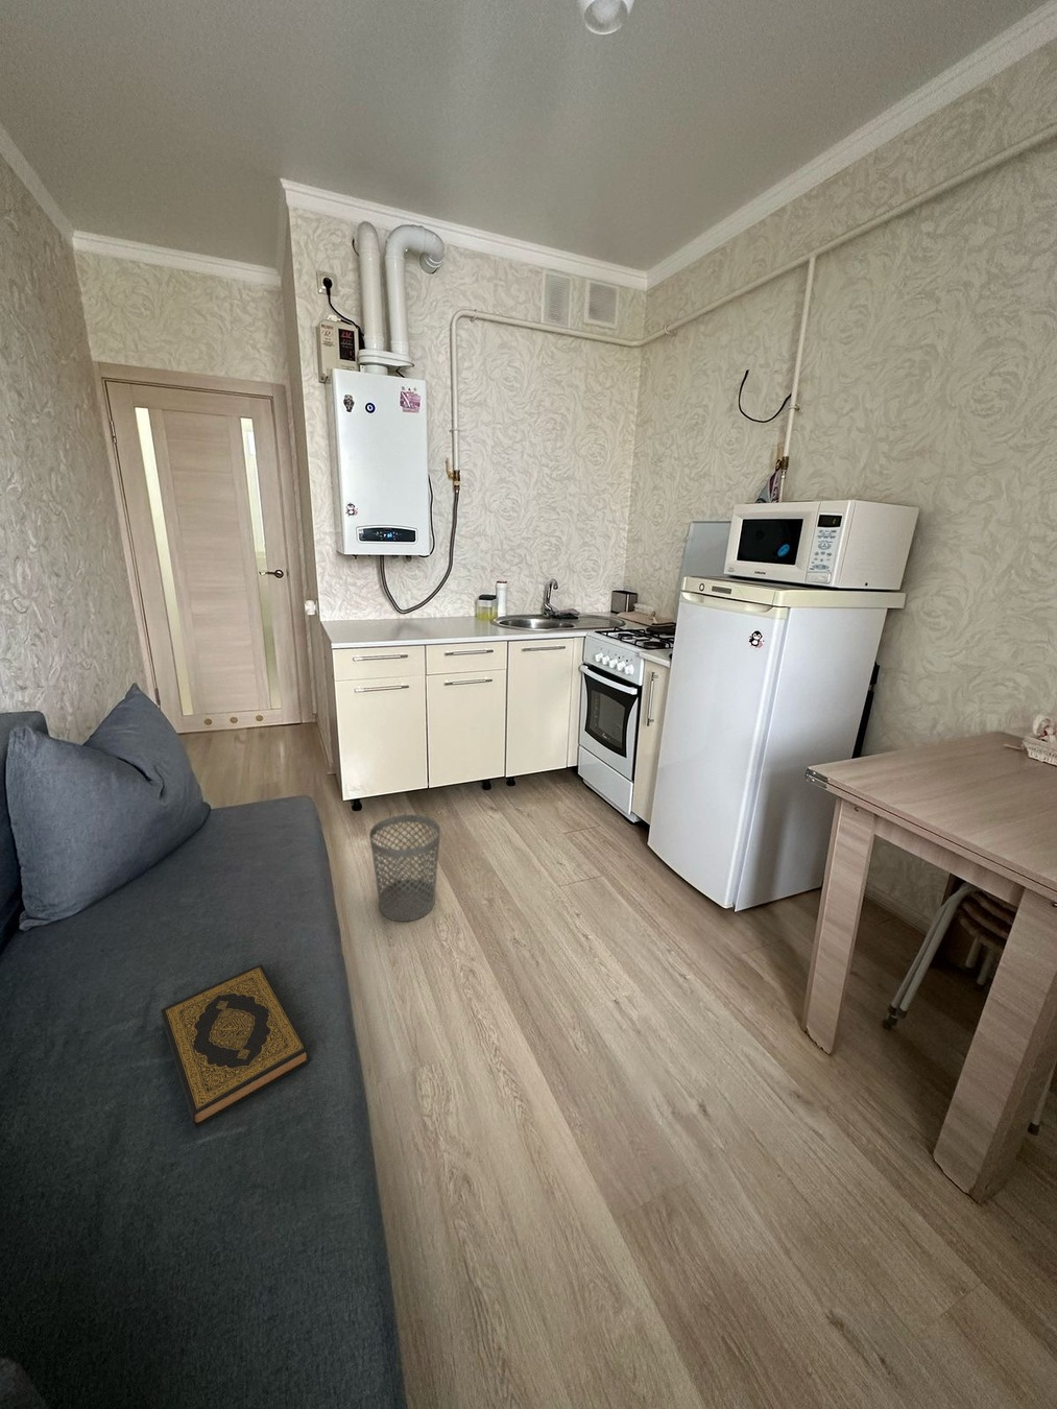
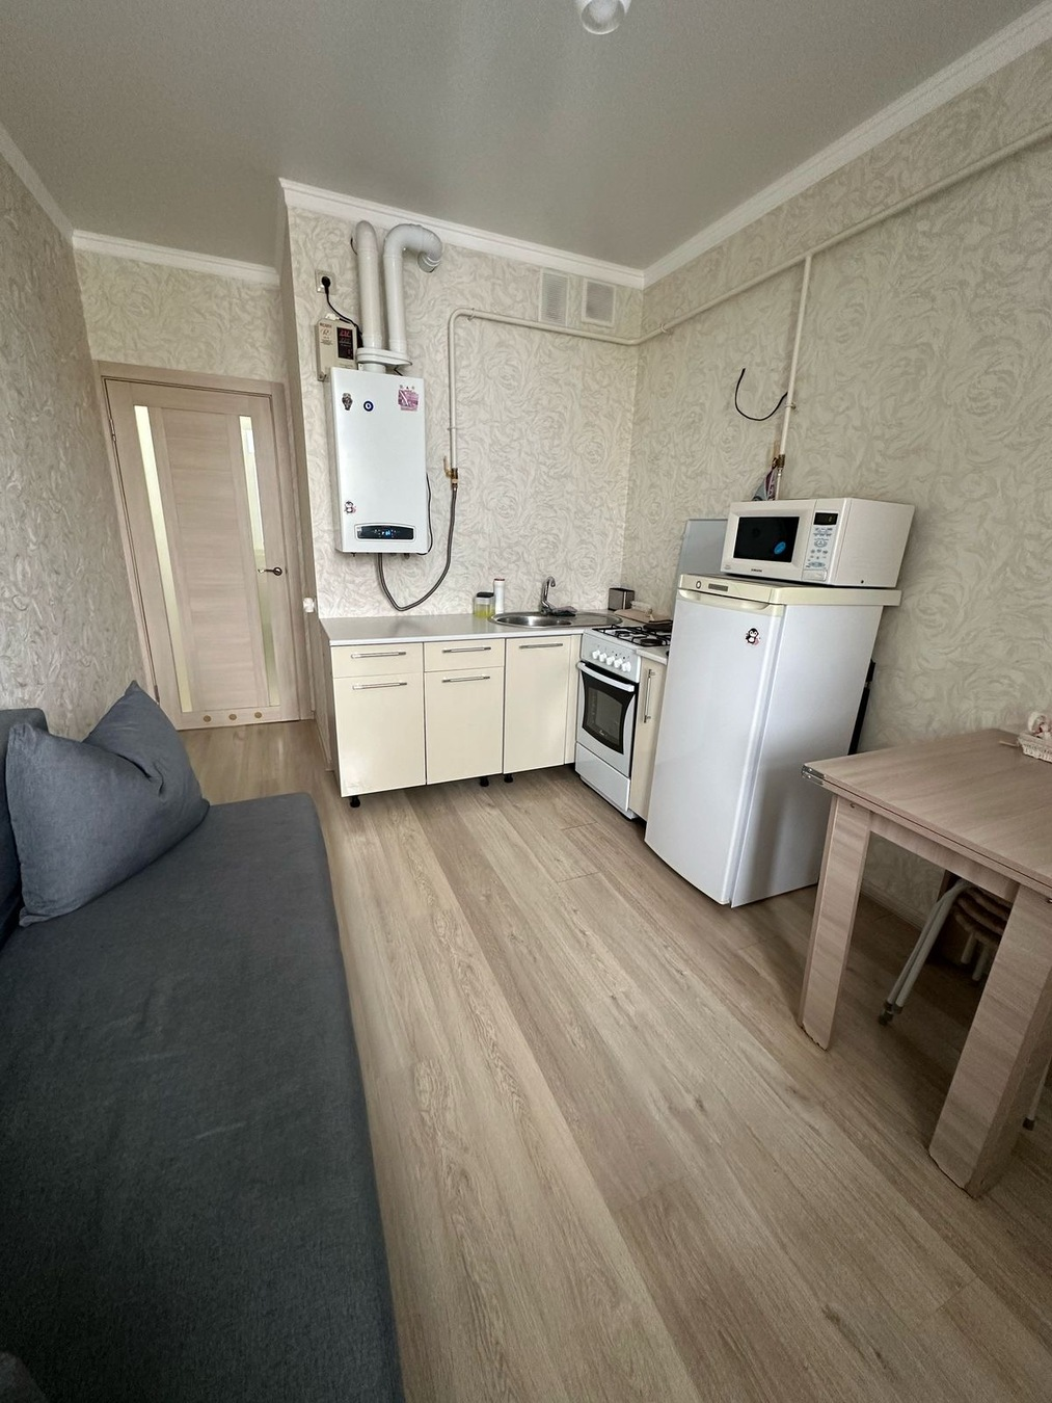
- hardback book [160,964,311,1128]
- wastebasket [369,813,442,923]
